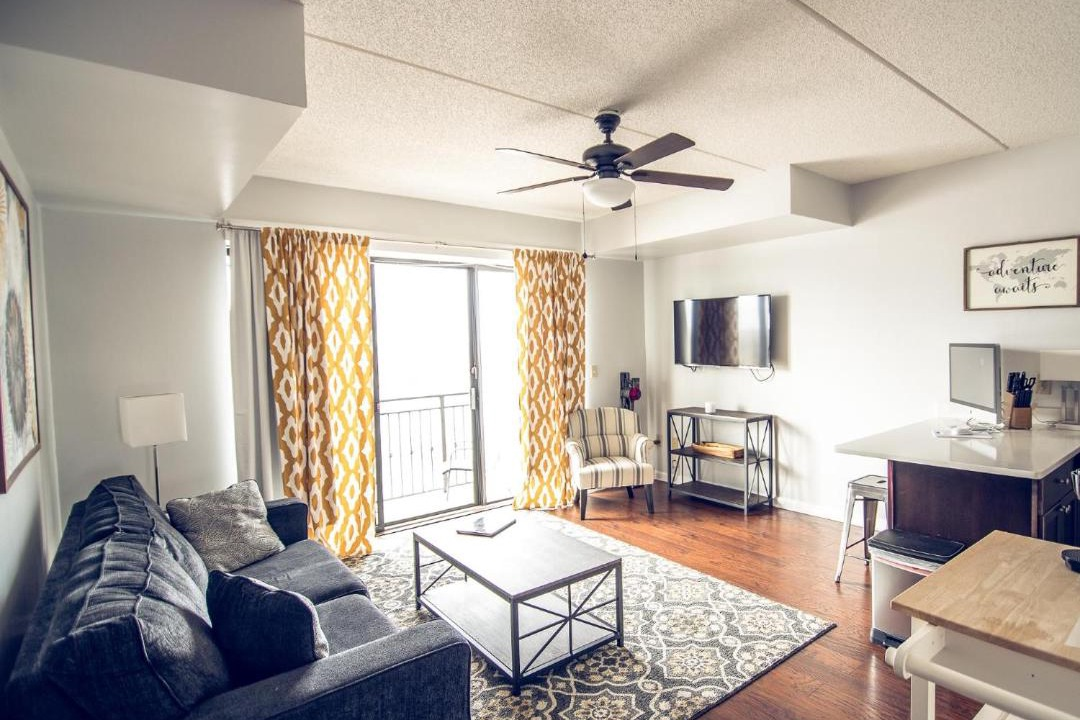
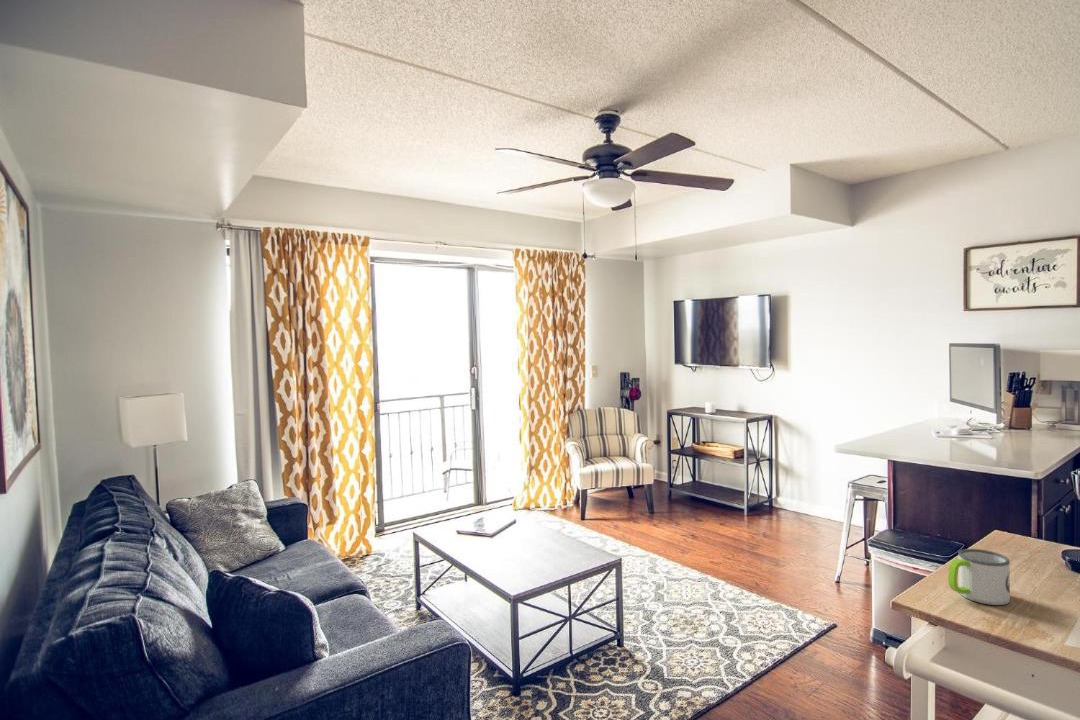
+ mug [947,548,1011,606]
